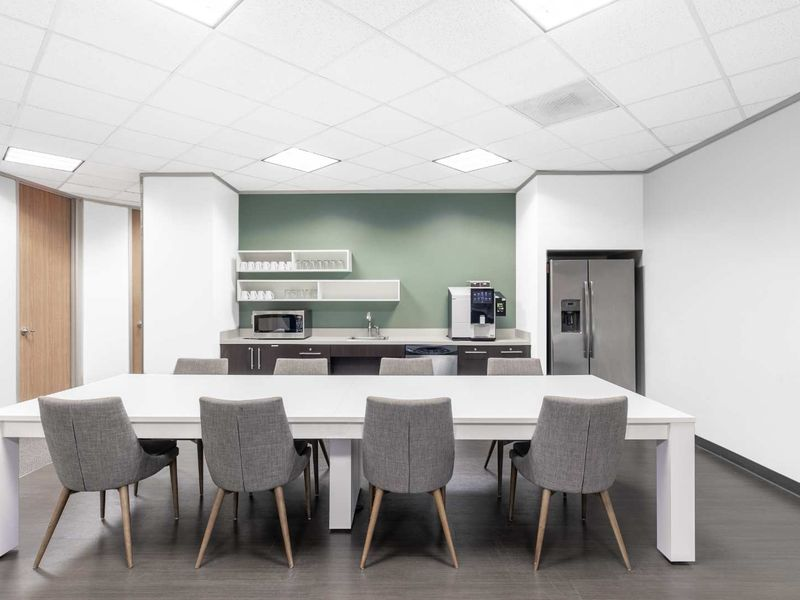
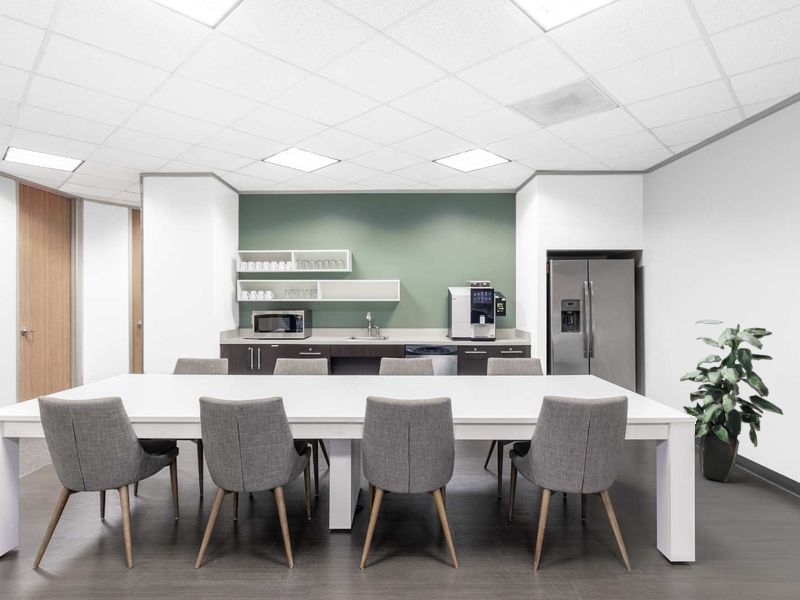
+ indoor plant [679,318,784,484]
